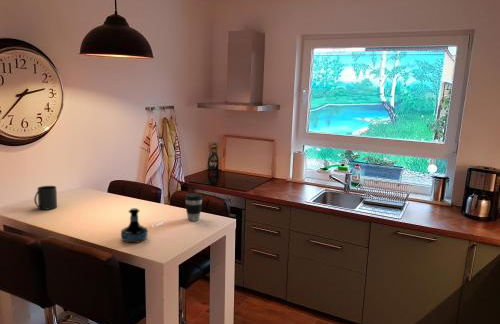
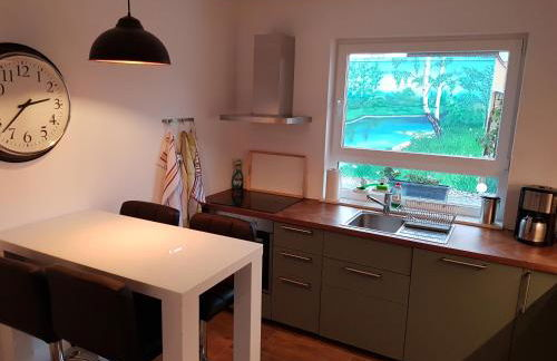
- mug [33,185,58,211]
- coffee cup [184,192,204,222]
- tequila bottle [120,207,149,244]
